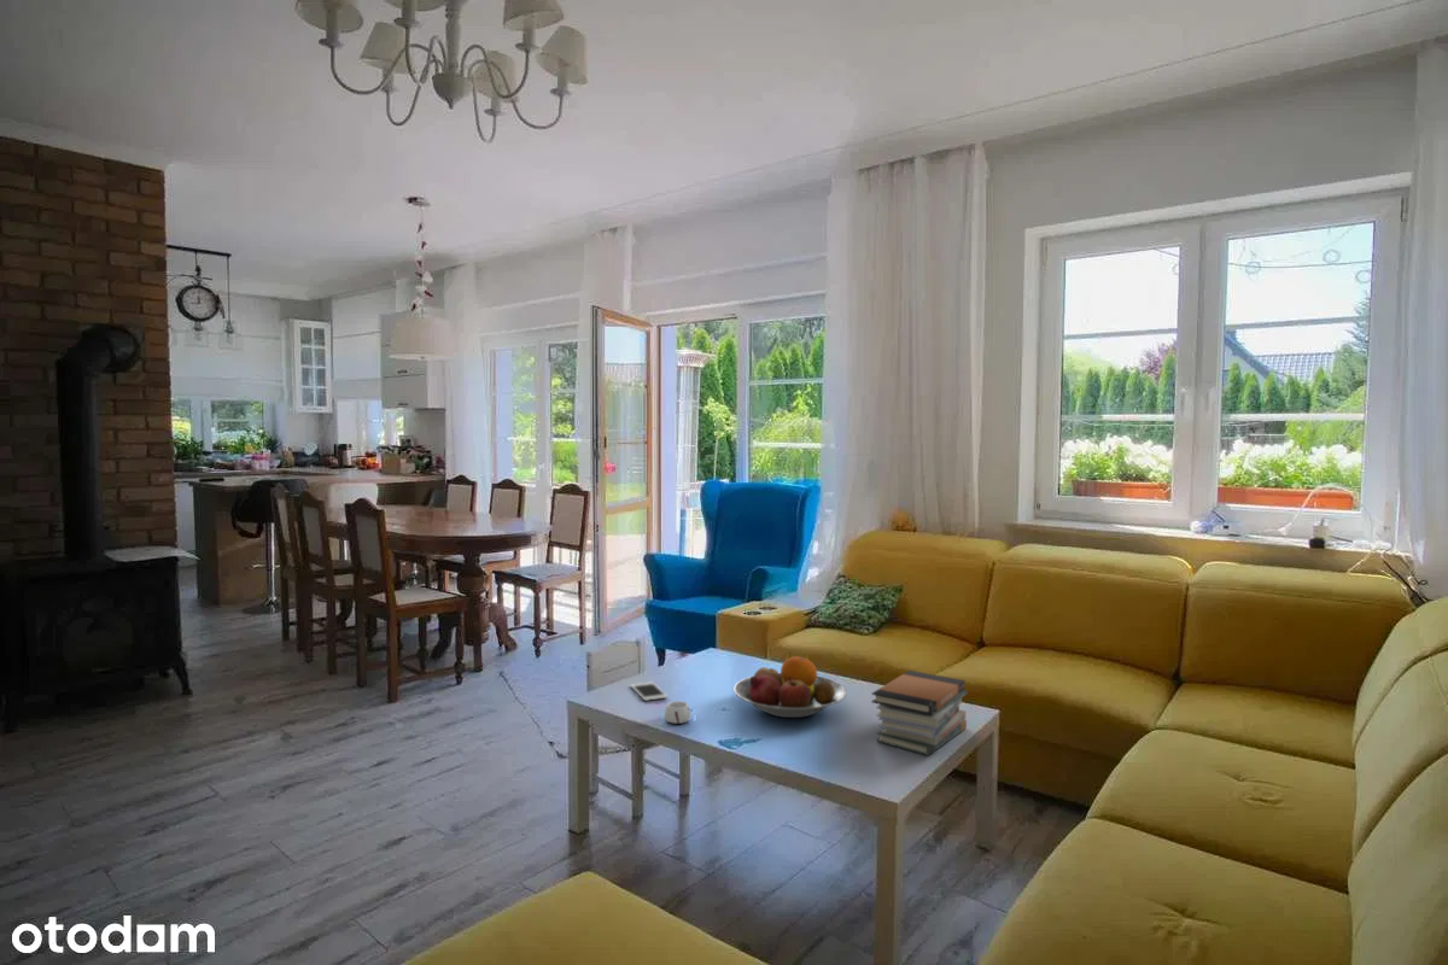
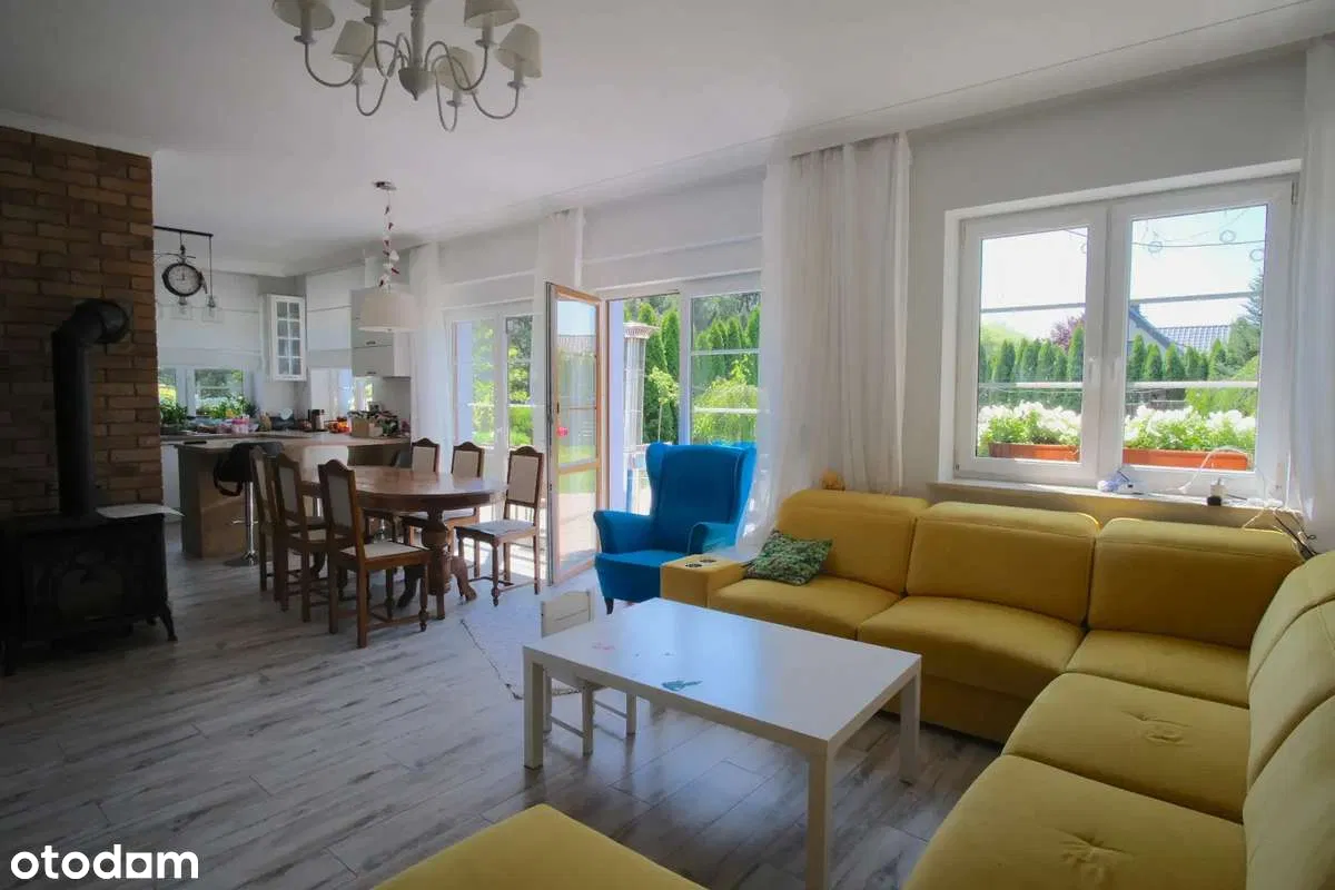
- fruit bowl [732,650,848,719]
- book stack [870,669,969,756]
- mug [664,700,697,725]
- cell phone [630,680,668,702]
